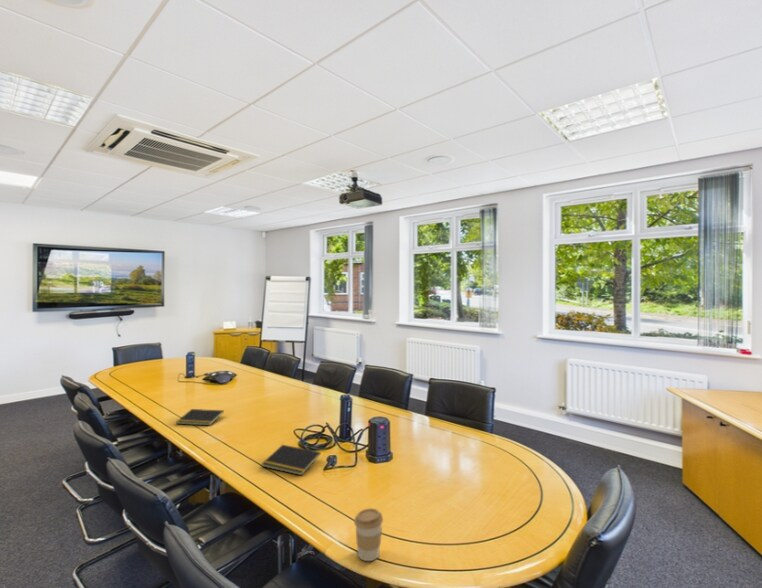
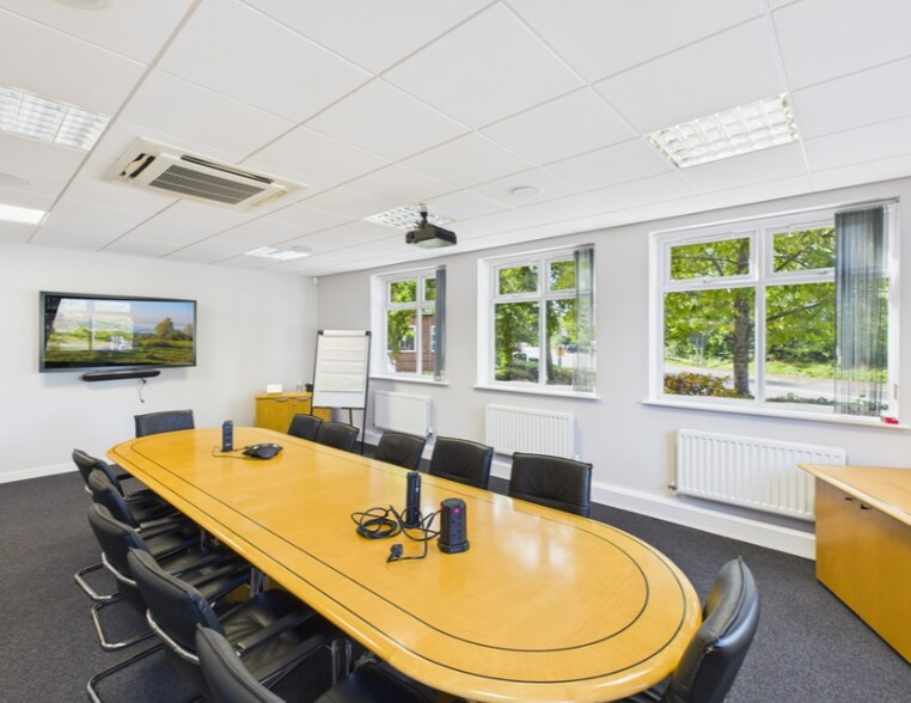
- notepad [175,408,225,426]
- coffee cup [353,507,384,562]
- notepad [261,444,322,476]
